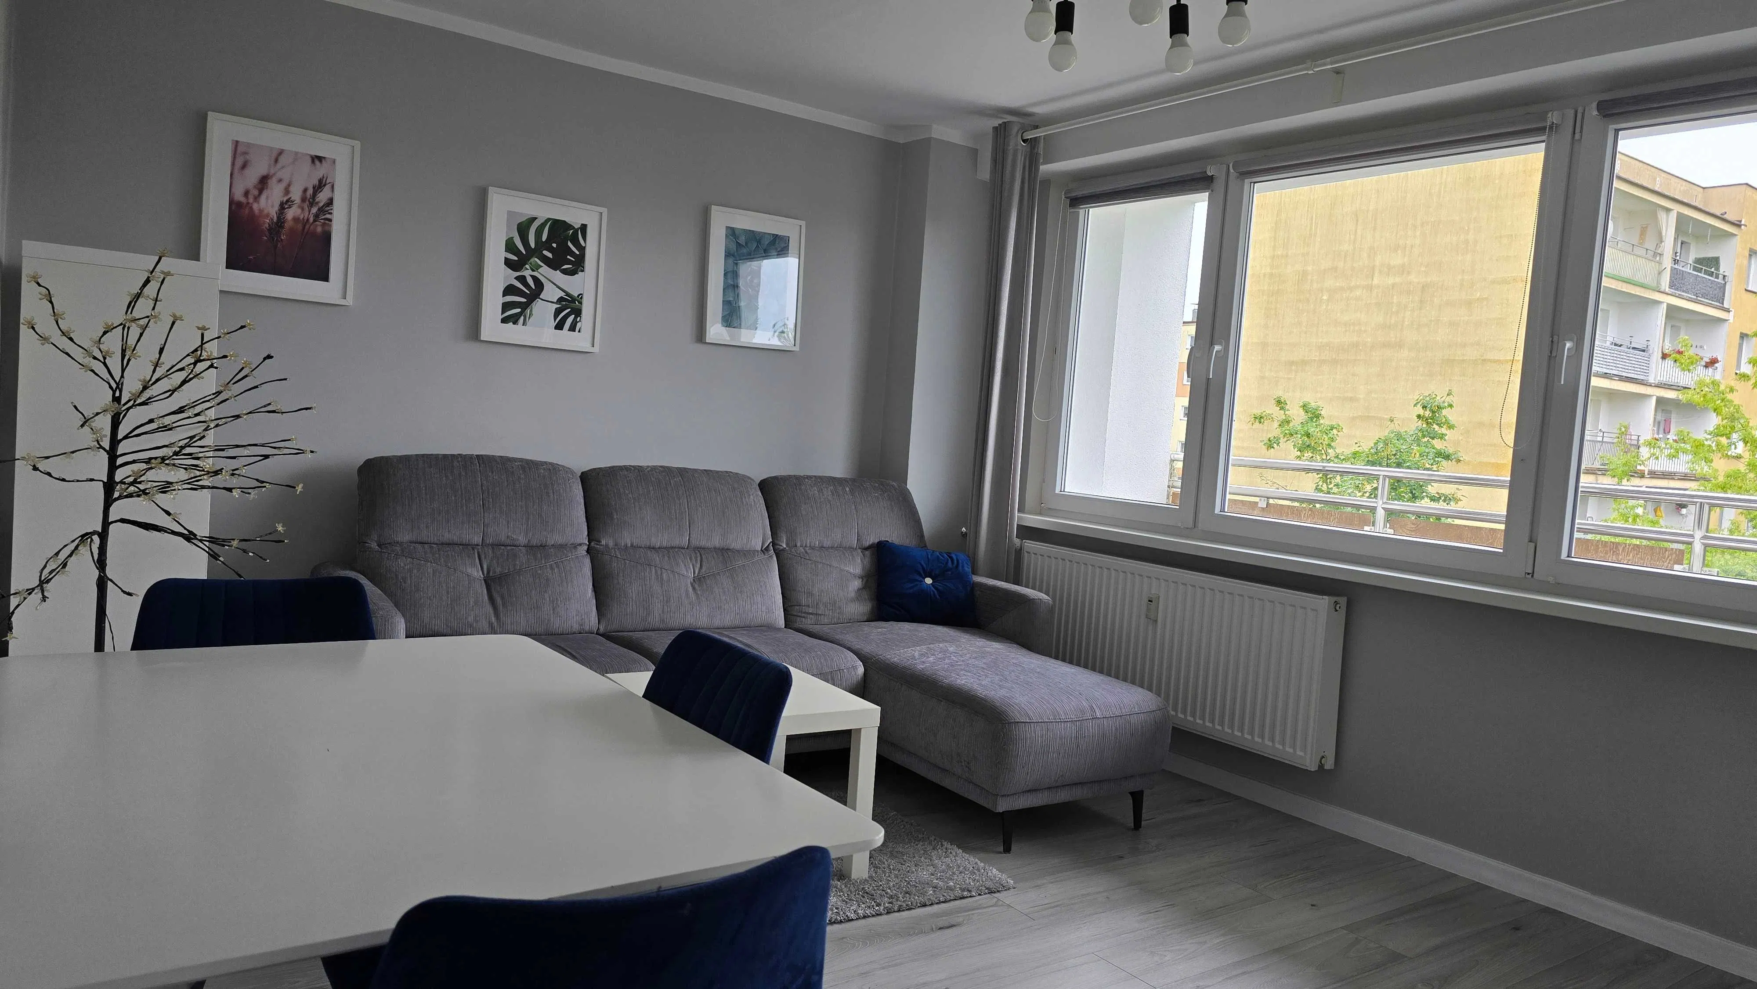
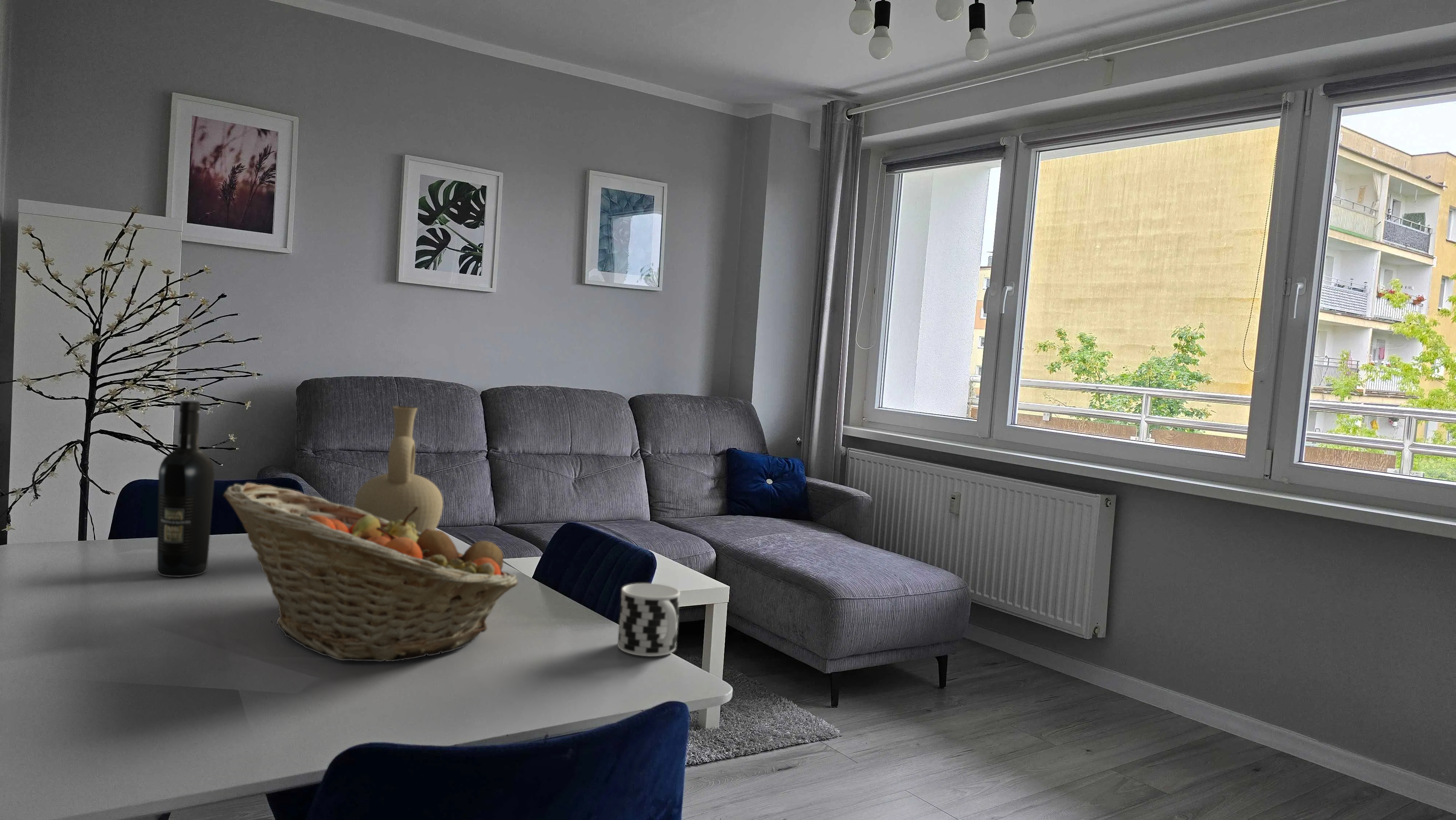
+ vase [354,406,443,533]
+ wine bottle [157,400,215,577]
+ cup [617,583,680,657]
+ fruit basket [223,482,518,662]
